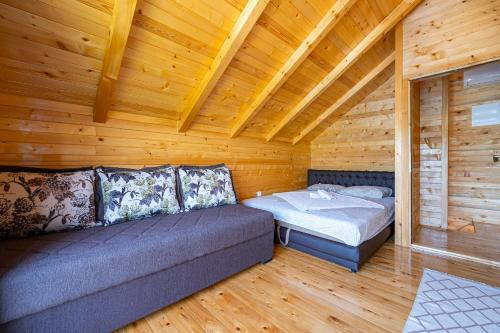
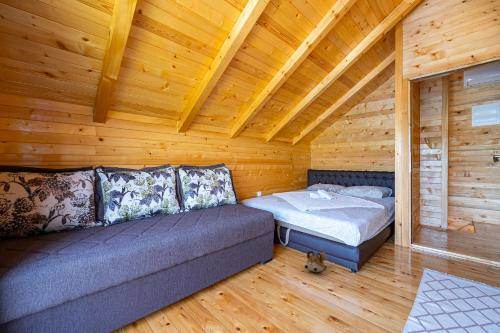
+ plush toy [304,250,327,273]
